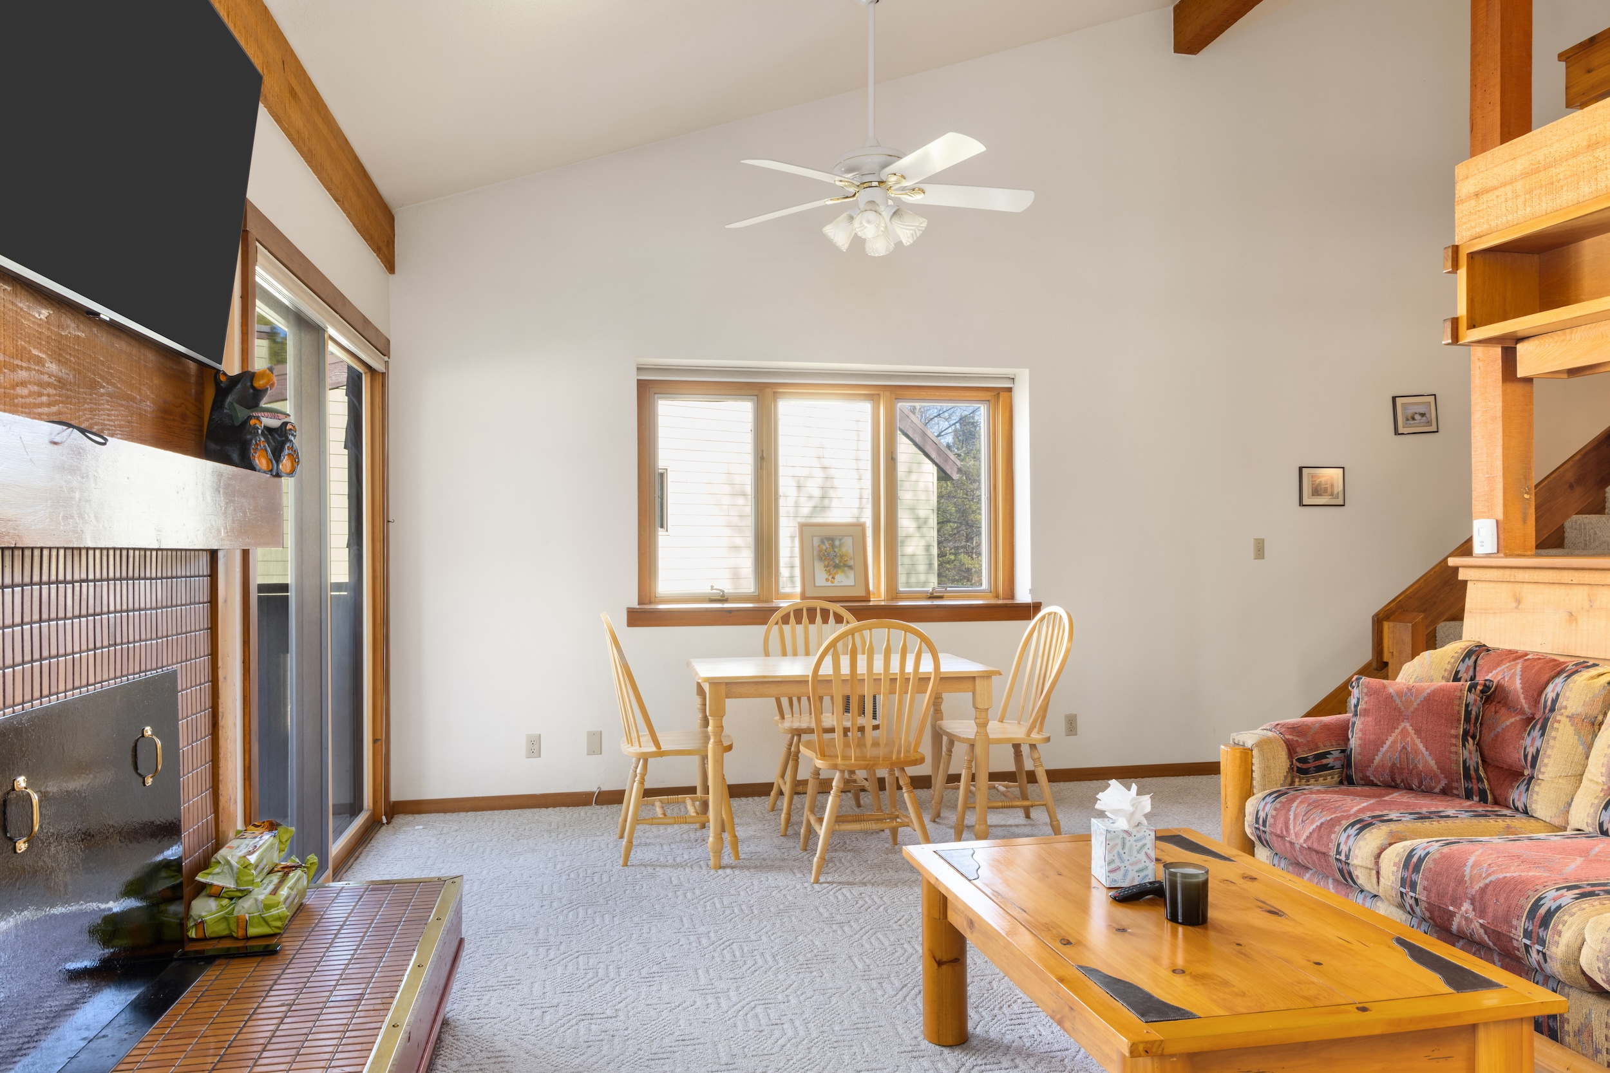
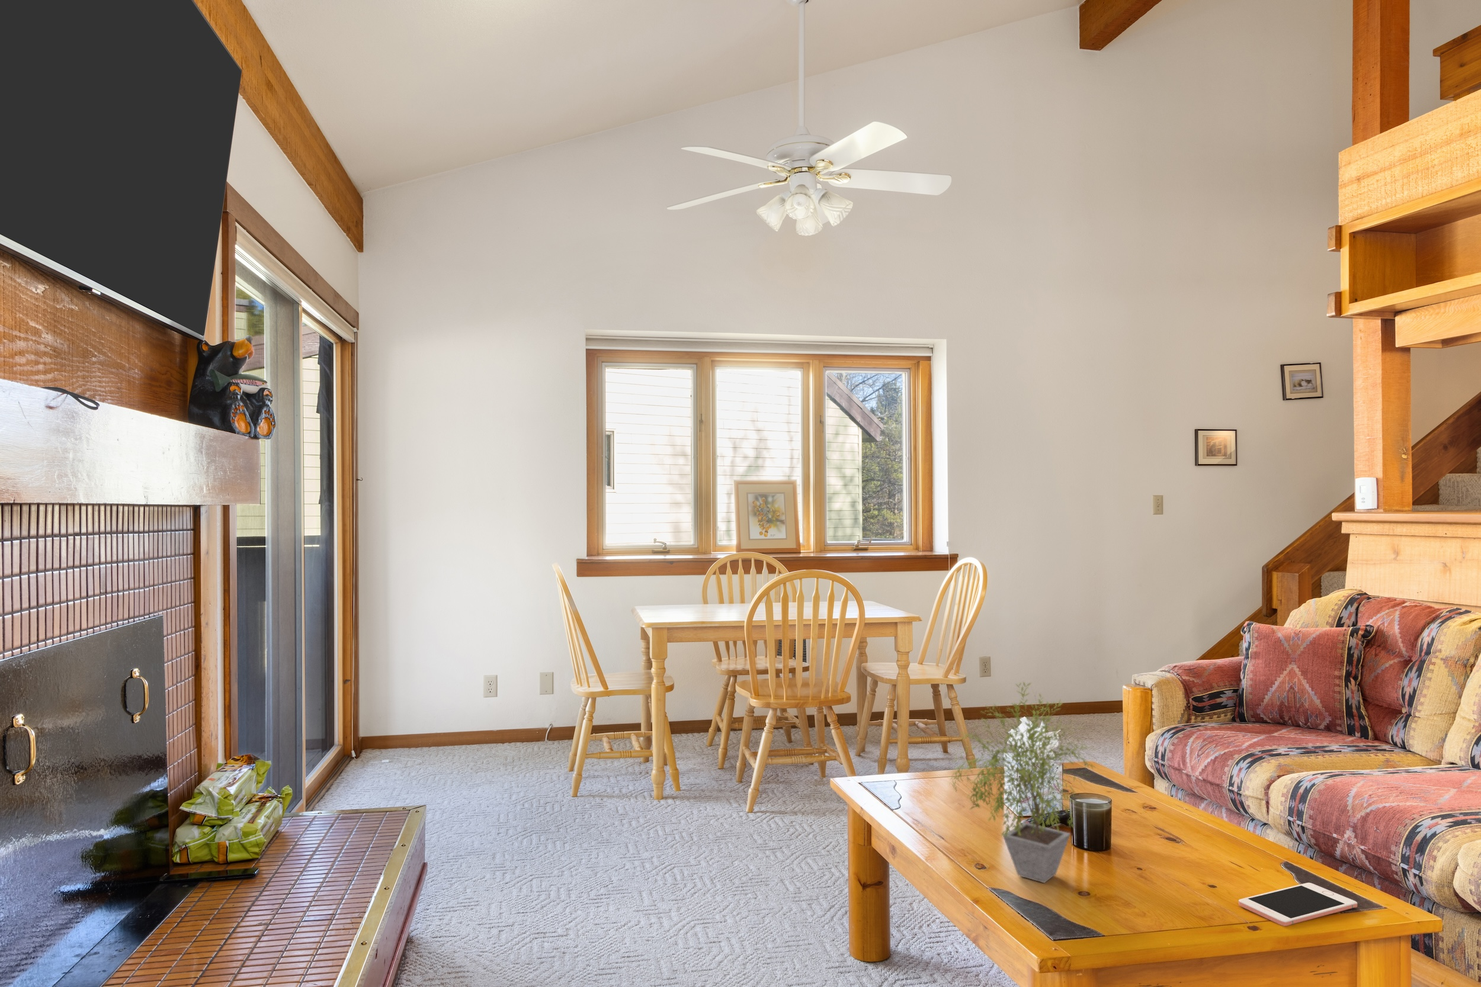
+ potted plant [949,681,1101,883]
+ cell phone [1239,882,1358,926]
